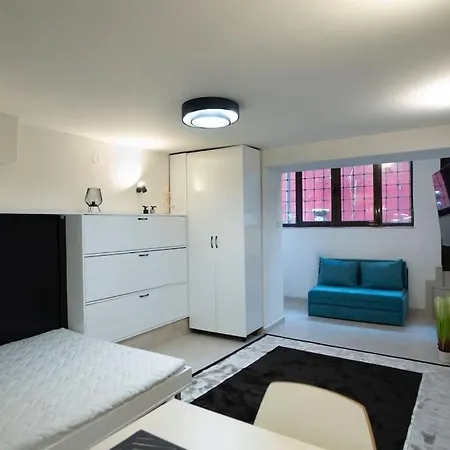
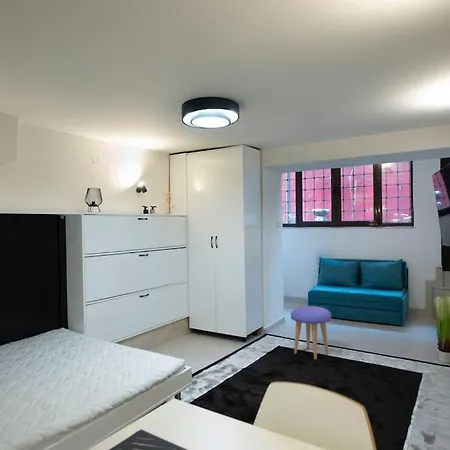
+ stool [290,305,332,360]
